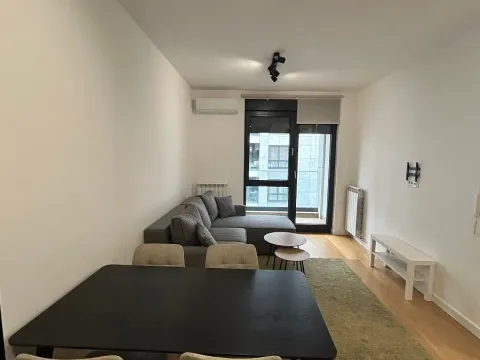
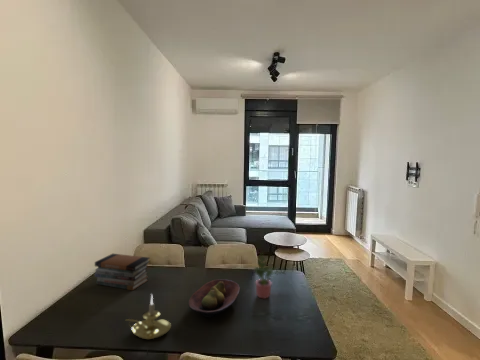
+ potted plant [253,250,287,300]
+ fruit bowl [188,278,241,319]
+ book stack [94,253,151,292]
+ candle holder [125,293,172,340]
